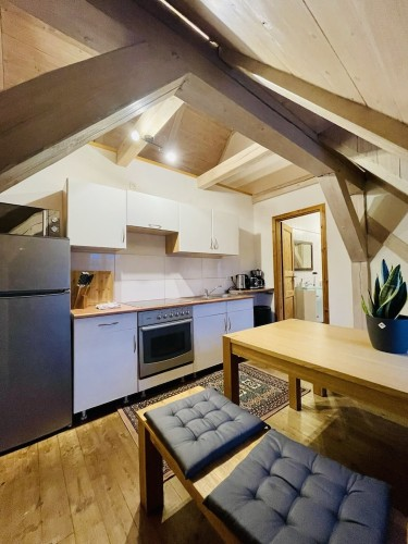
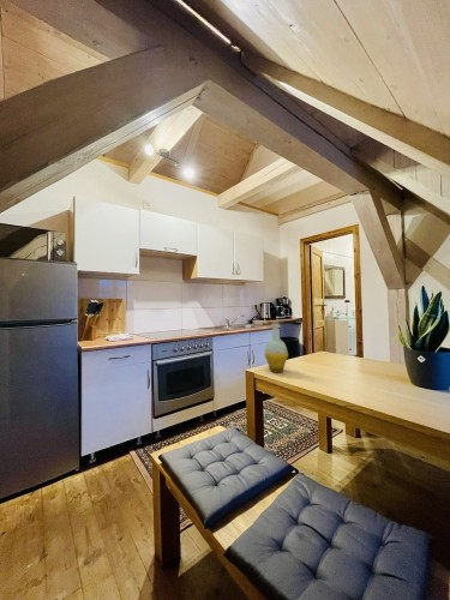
+ bottle [263,320,289,373]
